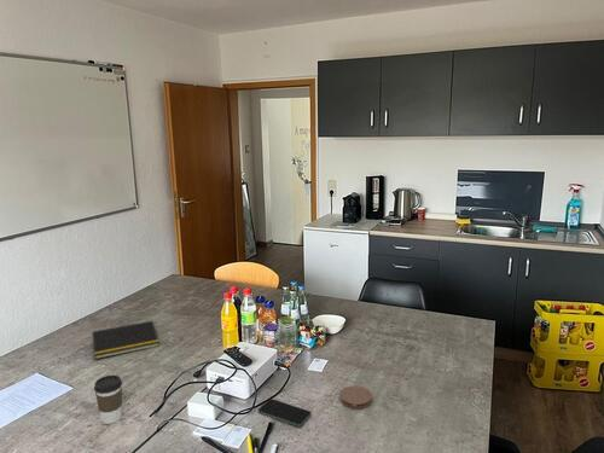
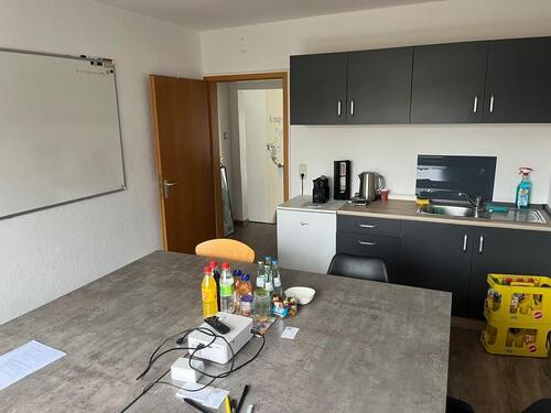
- notepad [92,320,161,360]
- smartphone [257,397,313,428]
- coffee cup [93,373,123,425]
- coaster [338,385,373,410]
